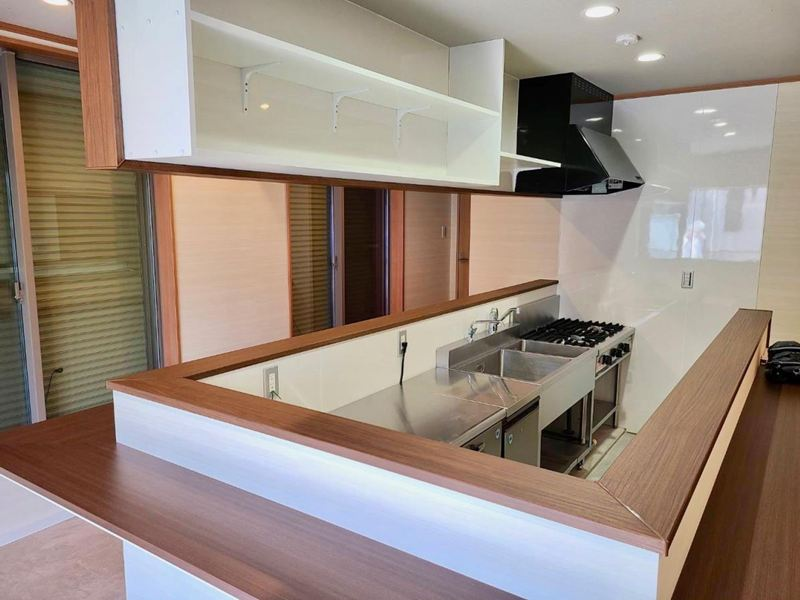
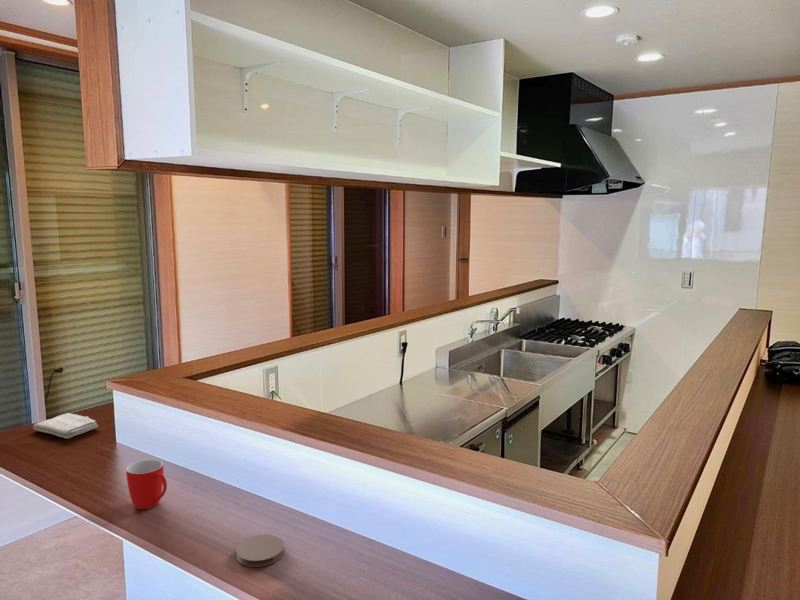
+ washcloth [32,412,99,440]
+ mug [125,458,168,510]
+ coaster [235,534,285,568]
